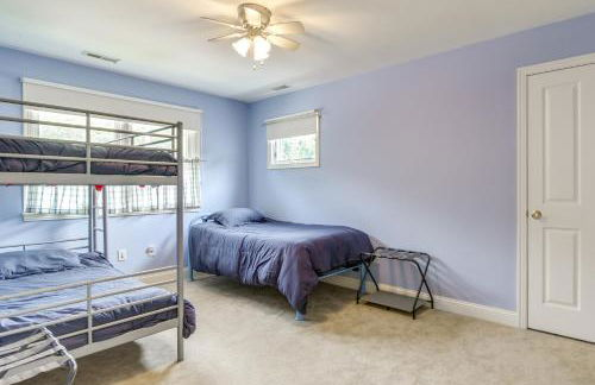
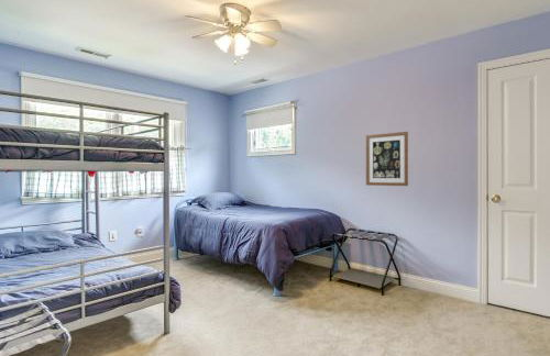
+ wall art [365,131,409,187]
